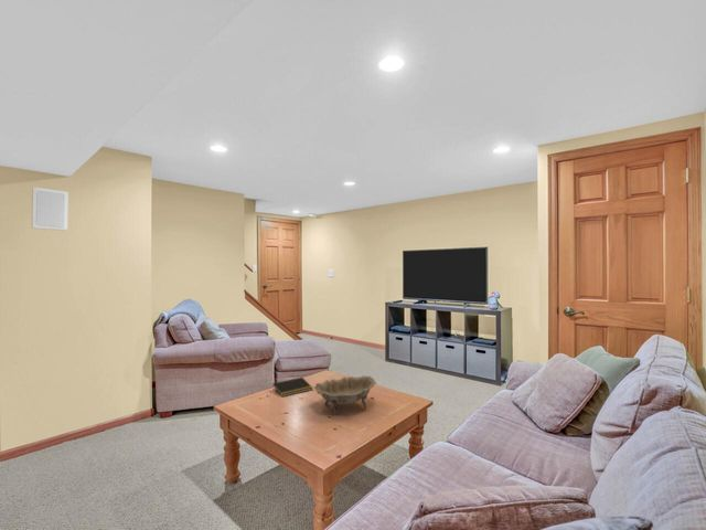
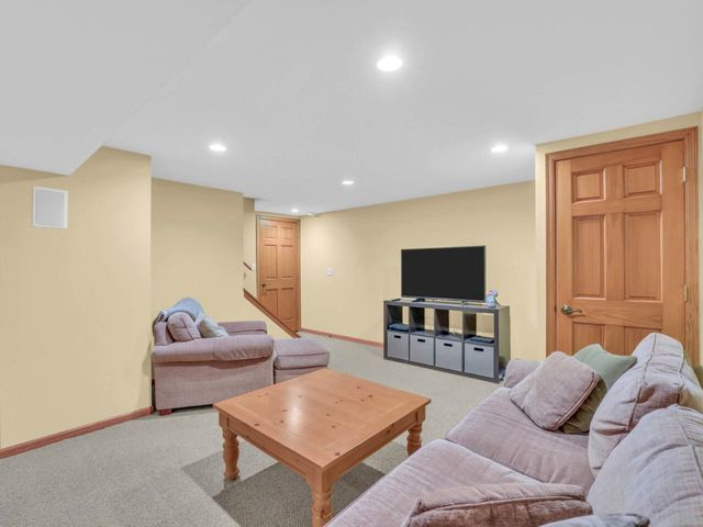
- decorative bowl [313,374,377,415]
- notepad [271,377,314,398]
